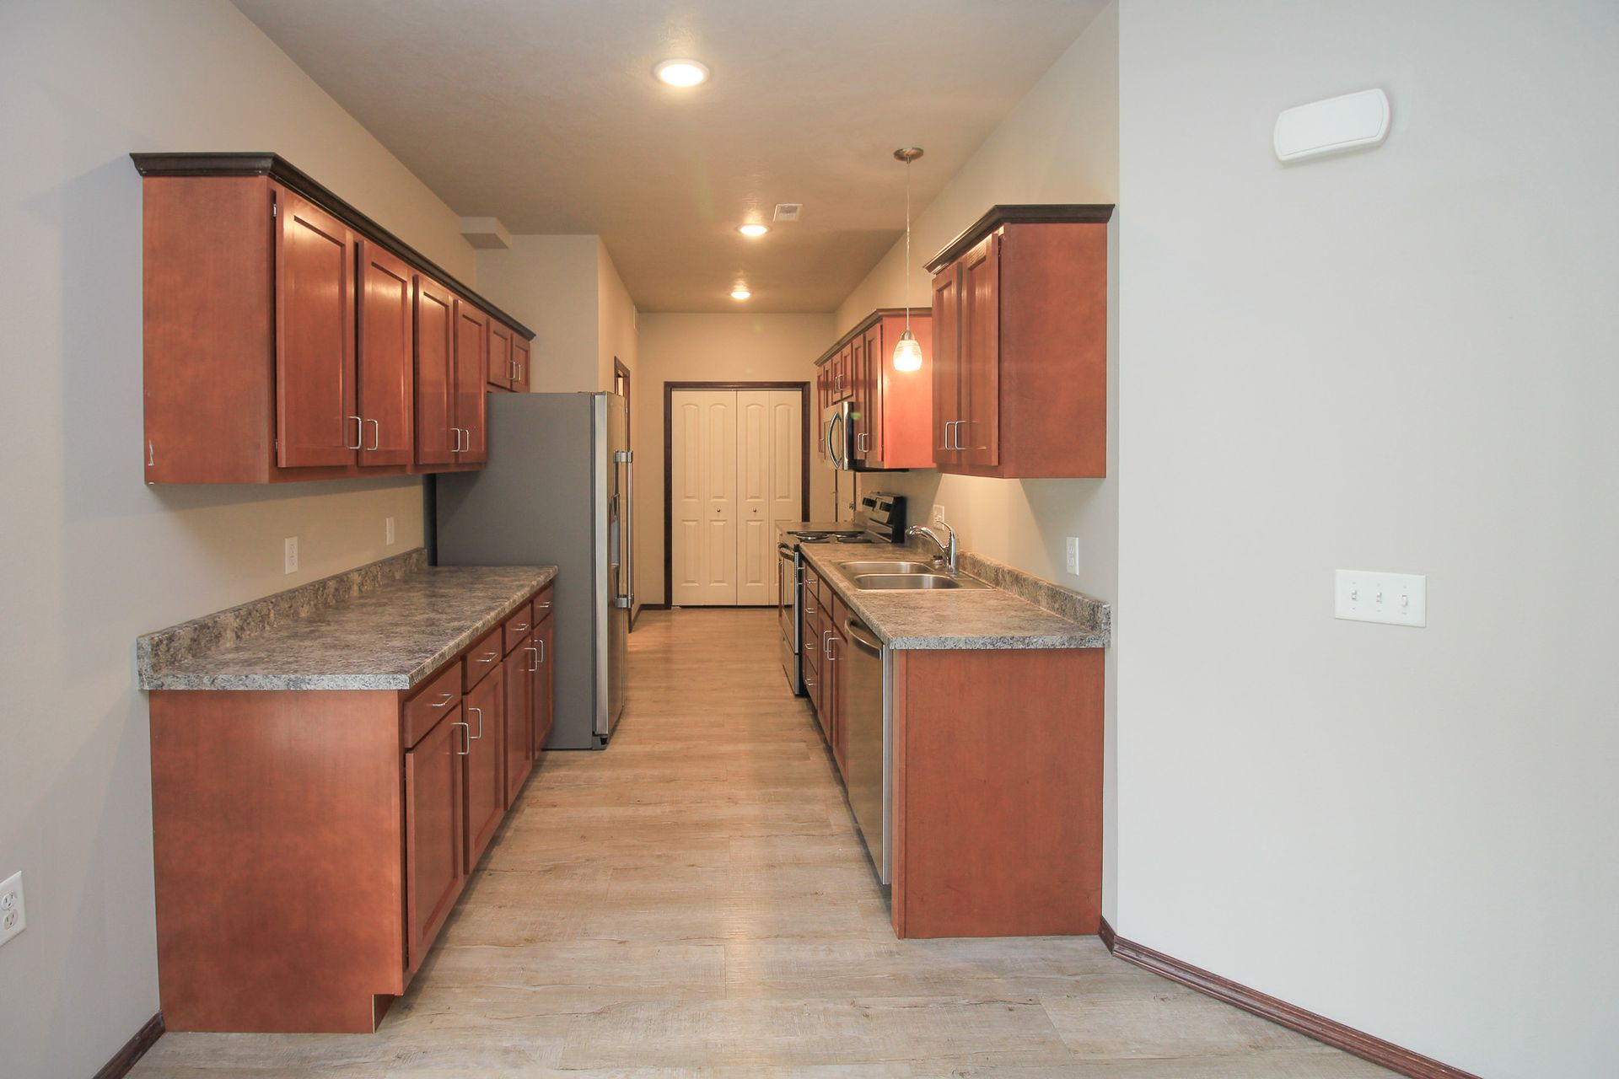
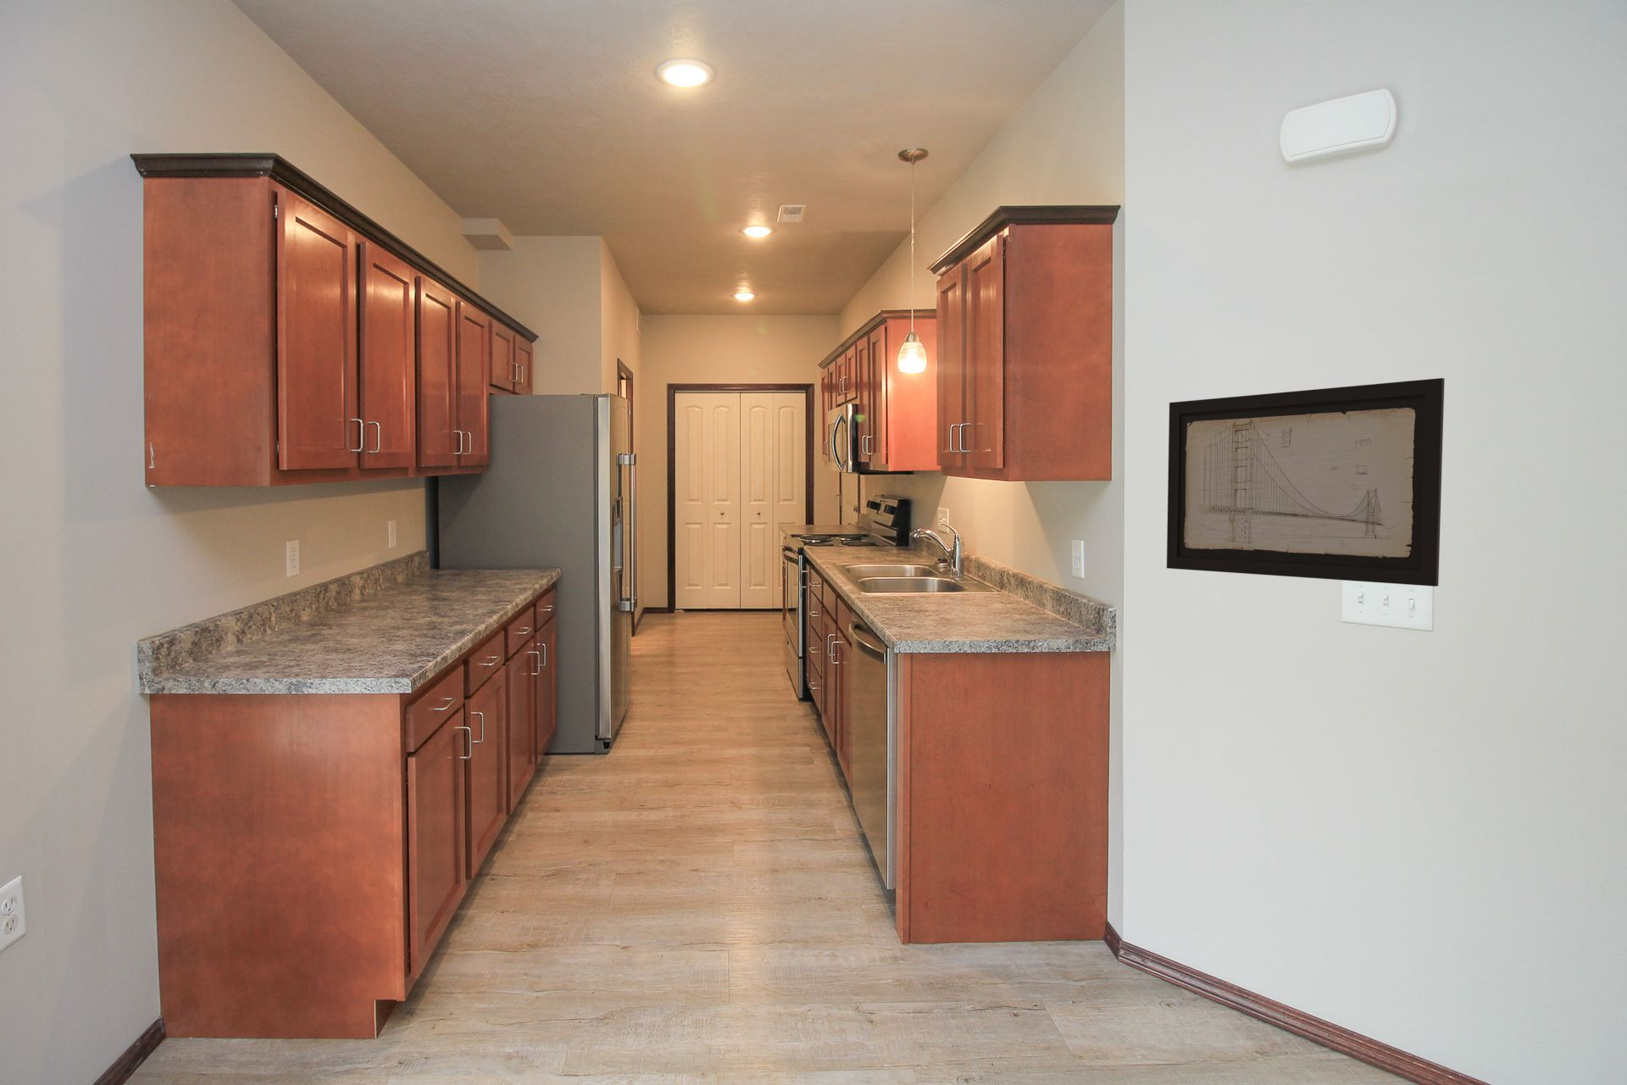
+ wall art [1166,377,1445,587]
